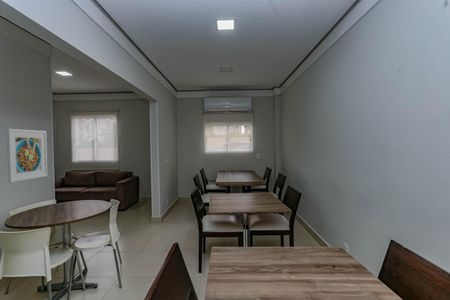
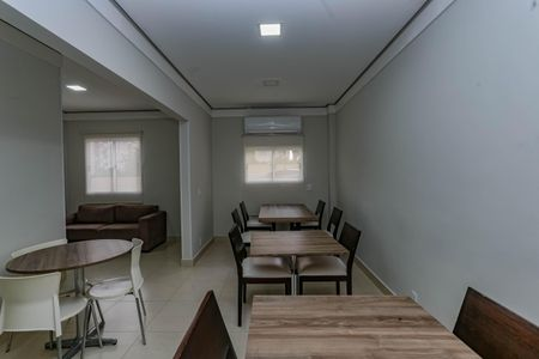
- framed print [6,128,48,184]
